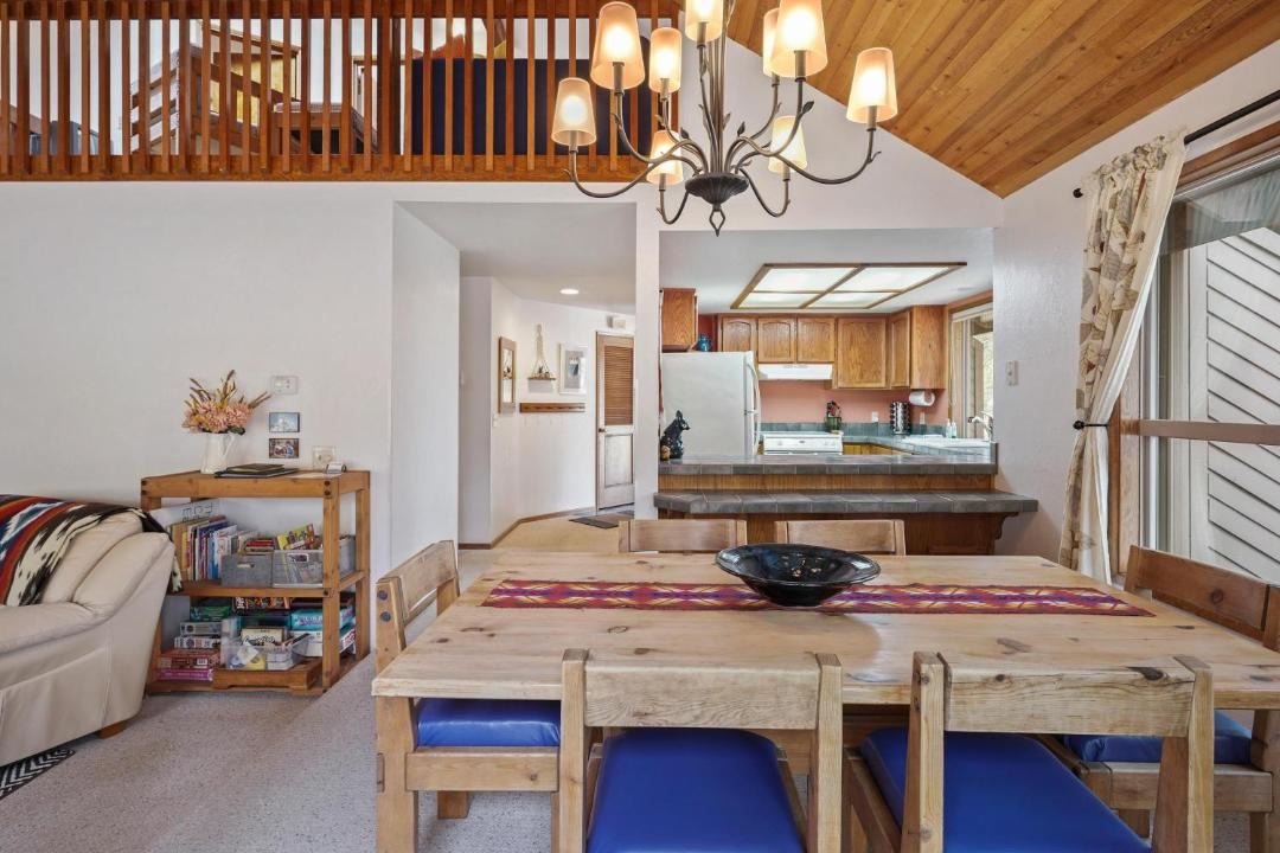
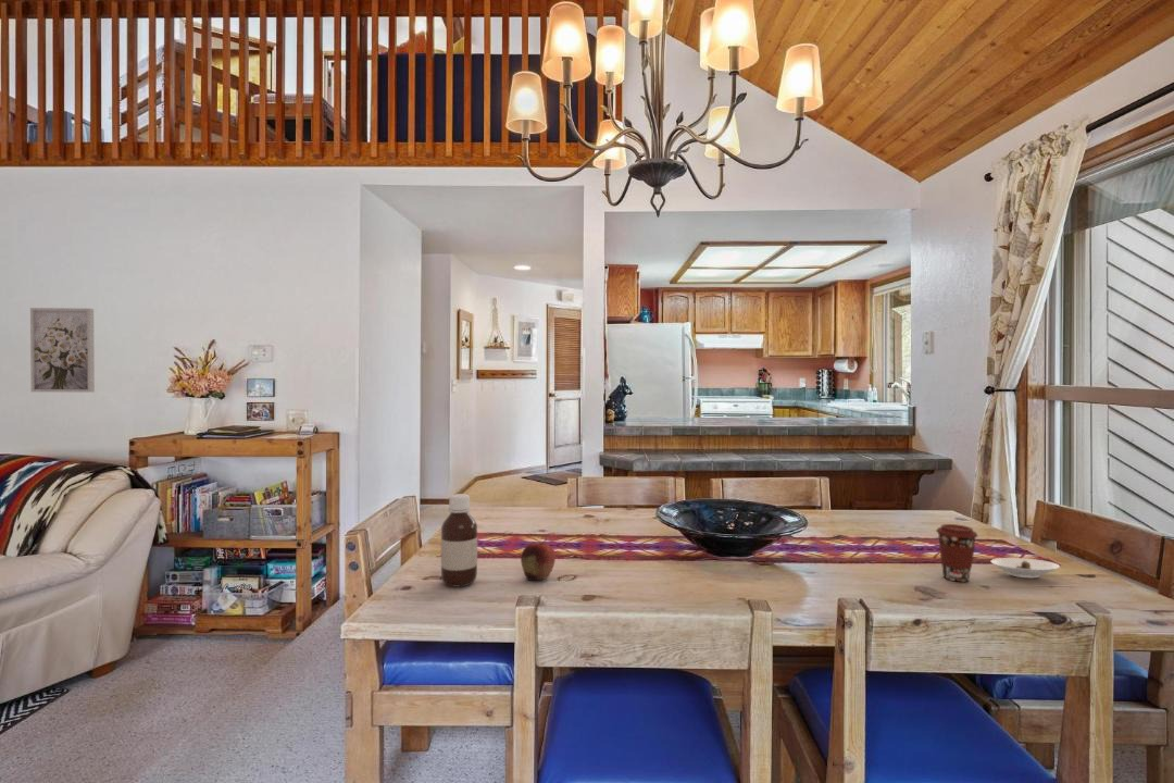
+ wall art [29,307,96,394]
+ saucer [990,557,1061,579]
+ bottle [440,493,478,588]
+ coffee cup [935,523,979,583]
+ fruit [520,537,557,582]
